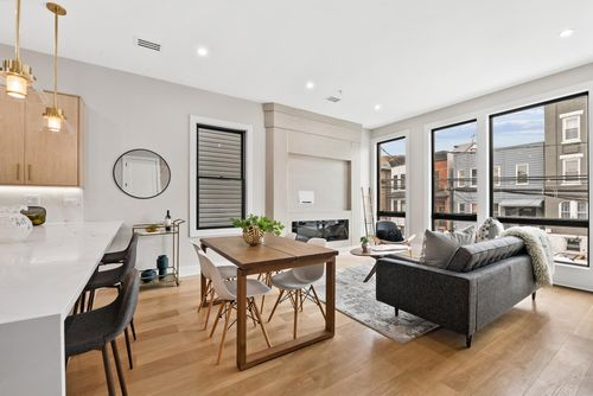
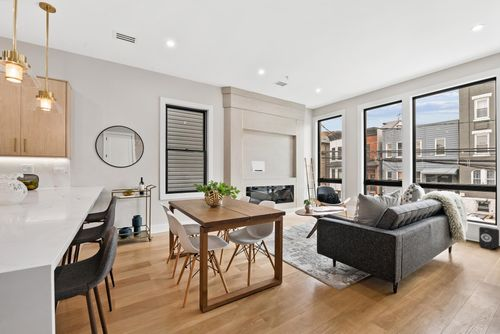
+ speaker [478,226,500,250]
